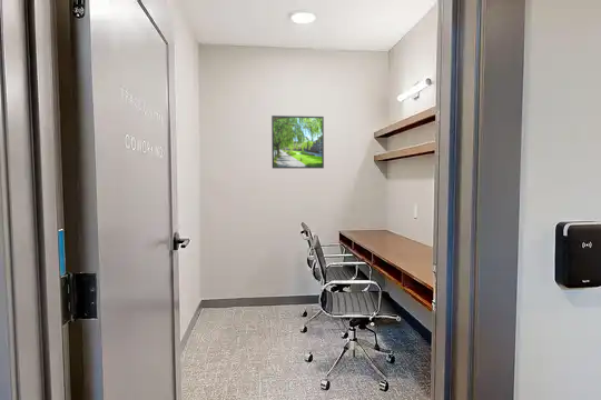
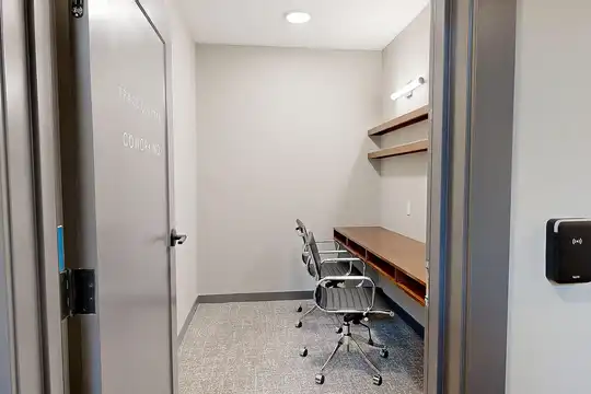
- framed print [270,114,325,170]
